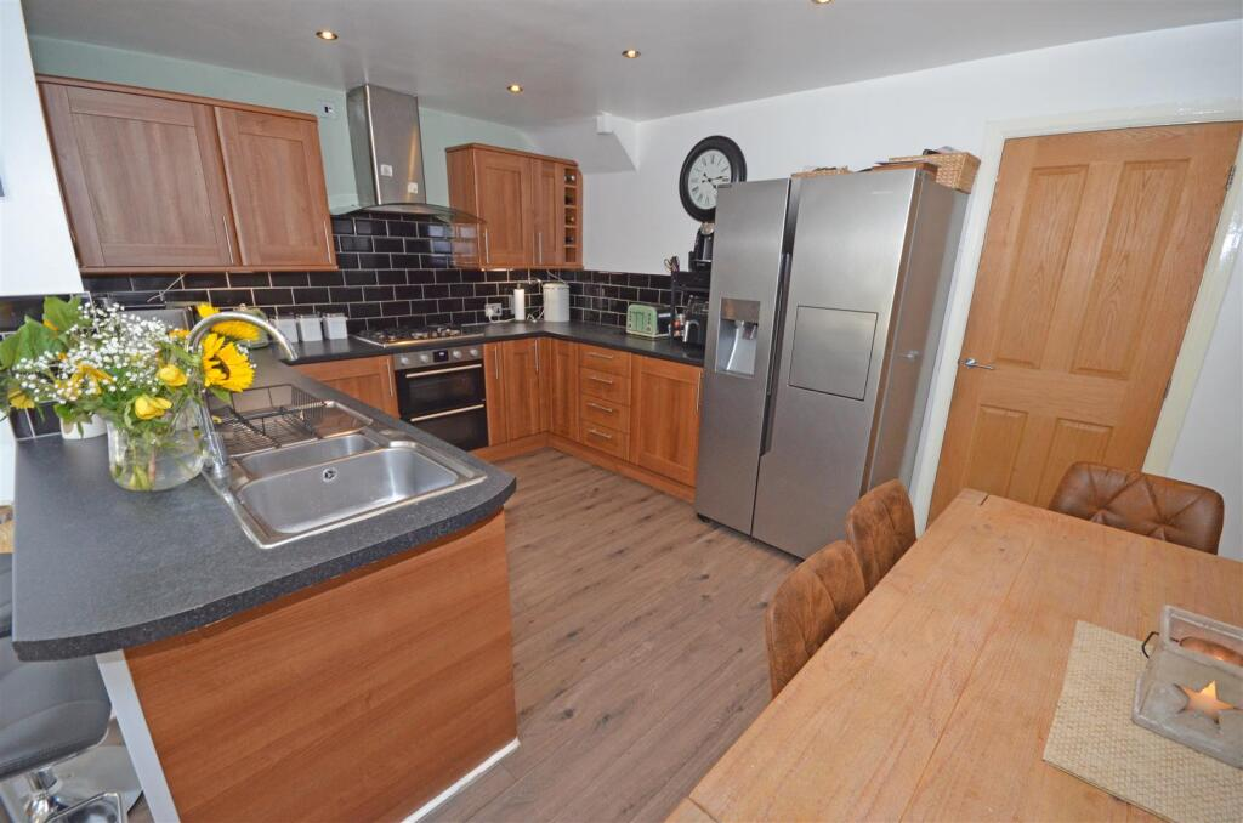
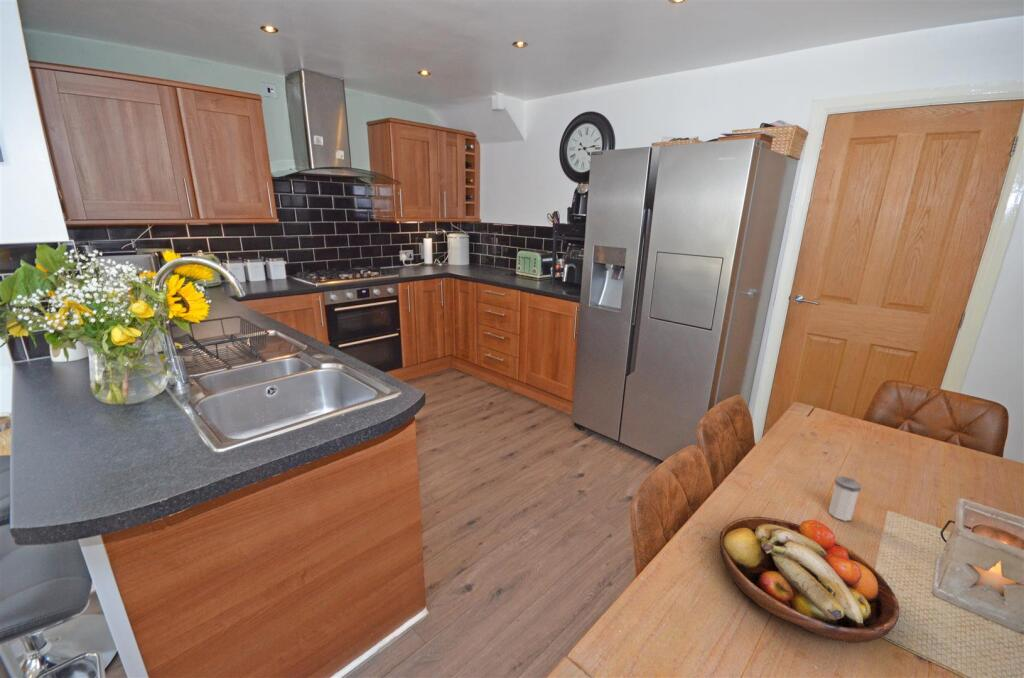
+ fruit bowl [719,516,901,644]
+ salt shaker [828,475,862,522]
